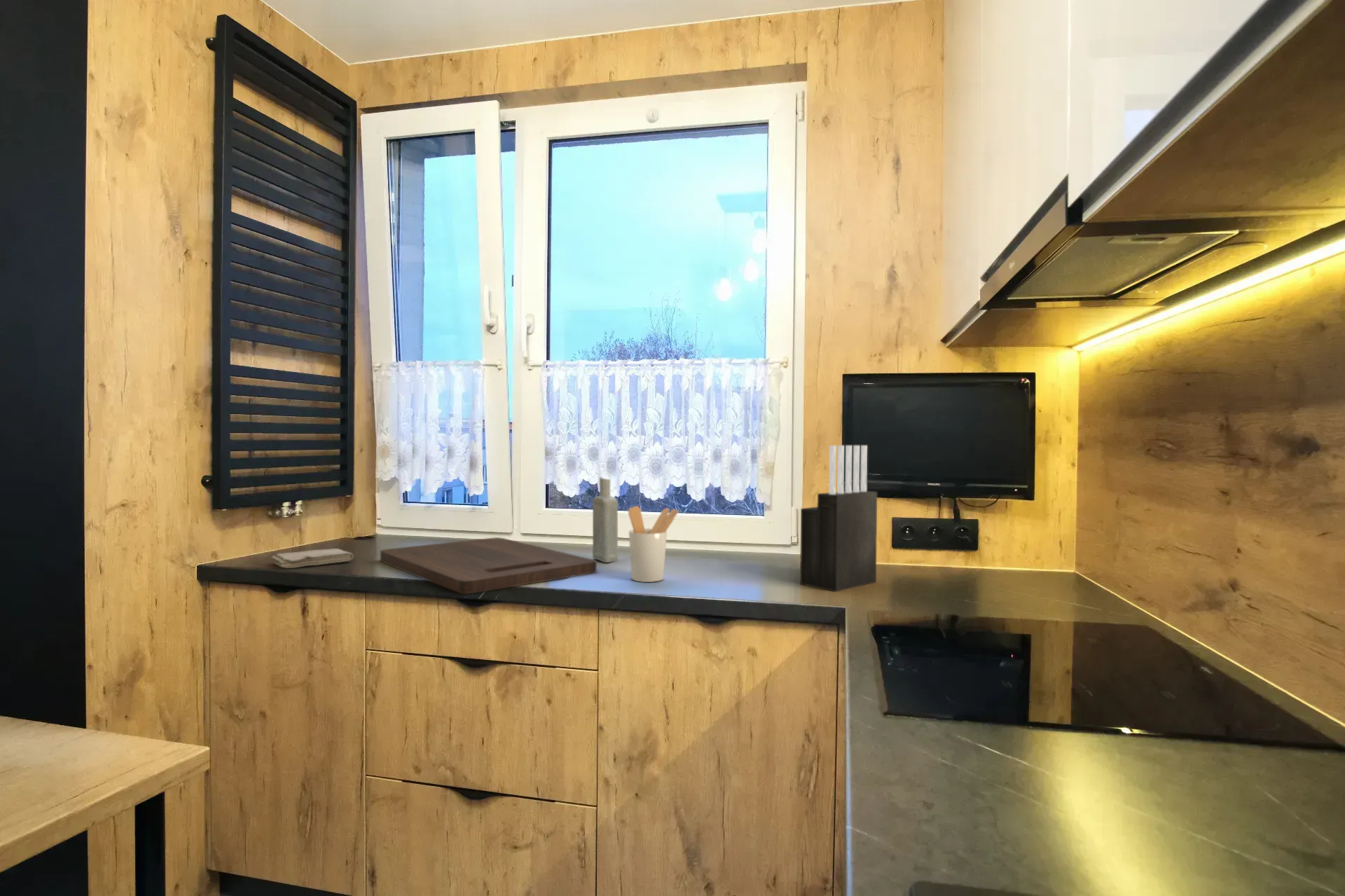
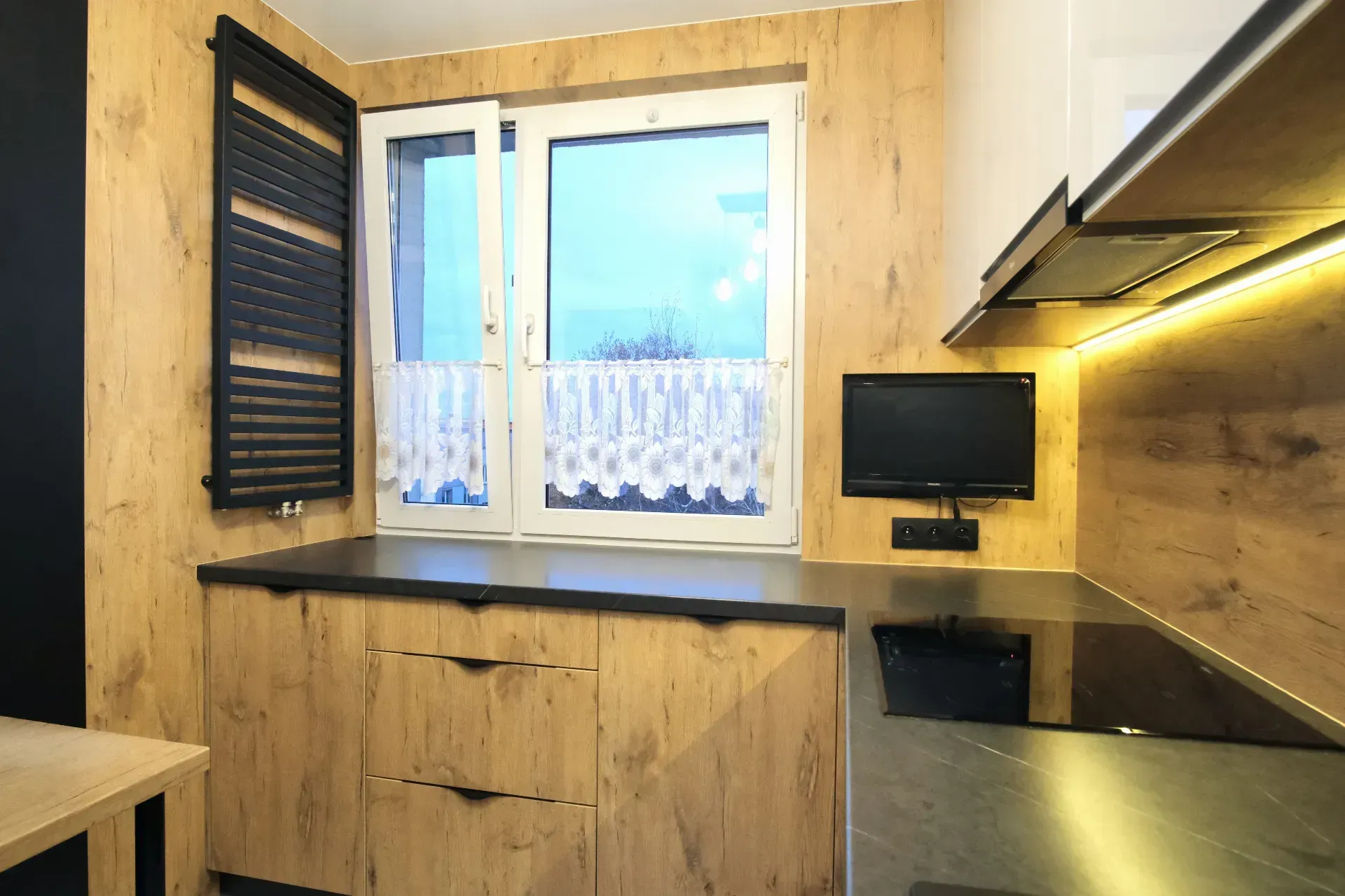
- utensil holder [628,505,680,583]
- cutting board [380,537,598,594]
- washcloth [271,548,354,569]
- knife block [799,445,878,593]
- bottle [592,476,619,563]
